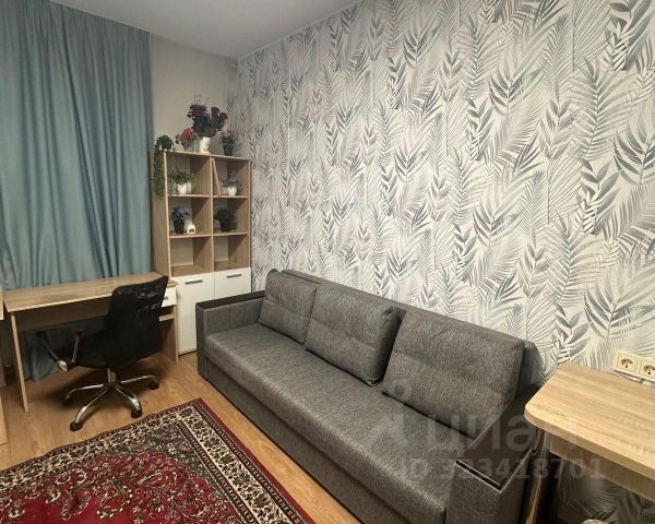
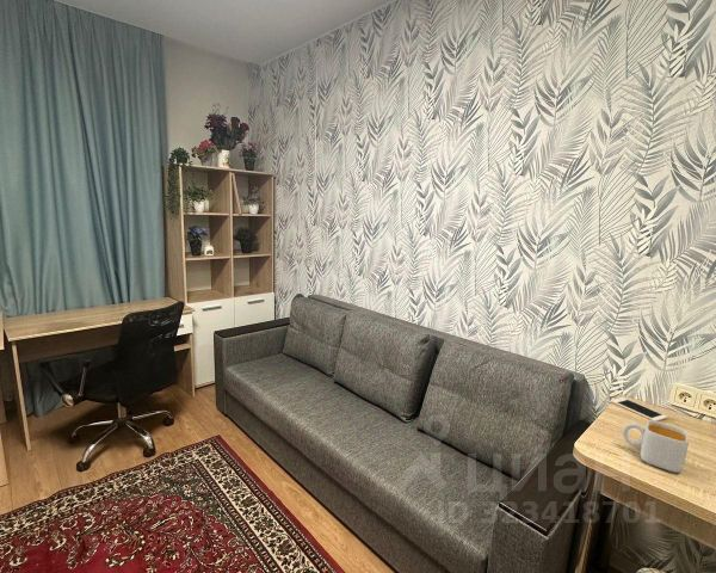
+ cell phone [610,396,668,421]
+ mug [622,419,690,474]
